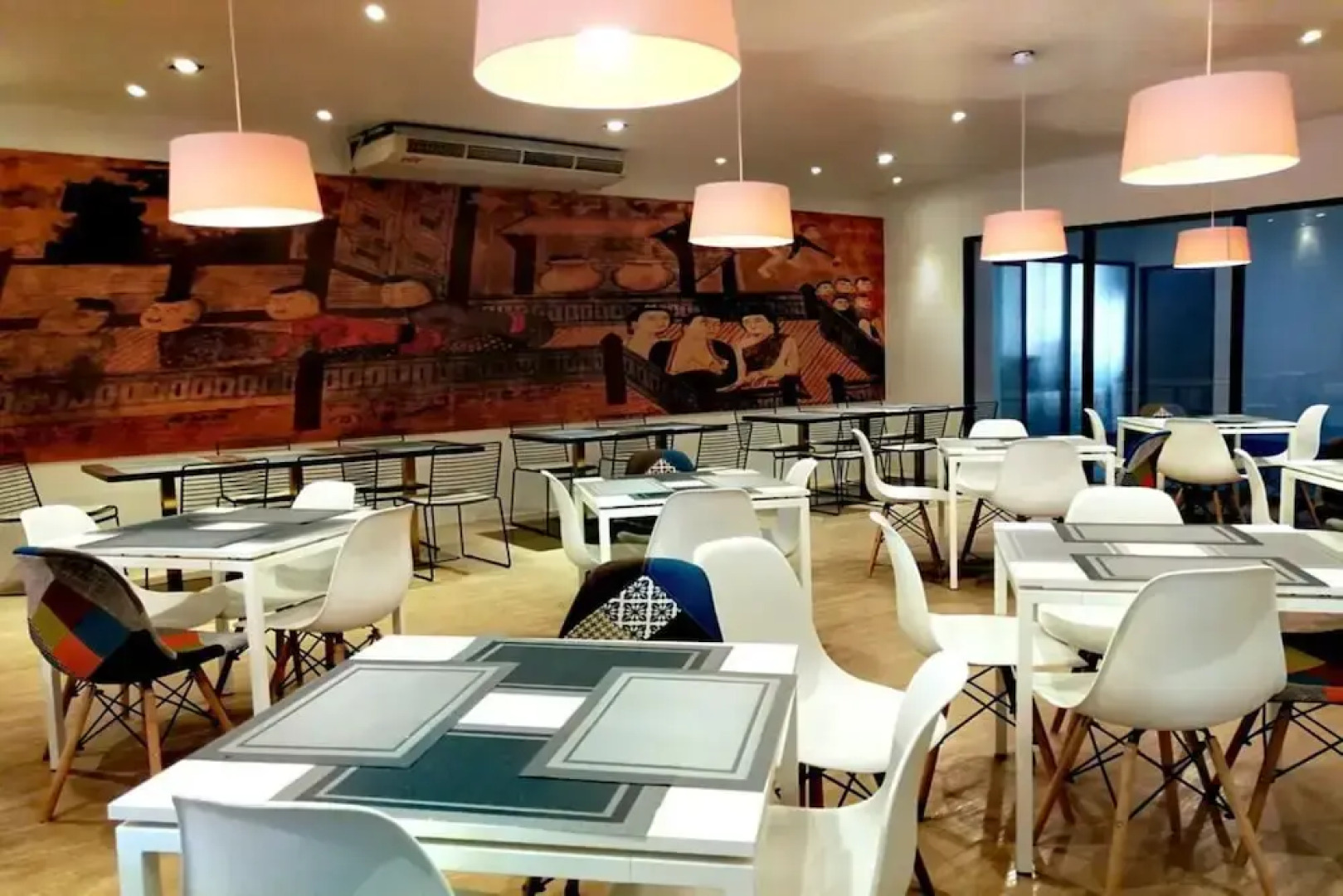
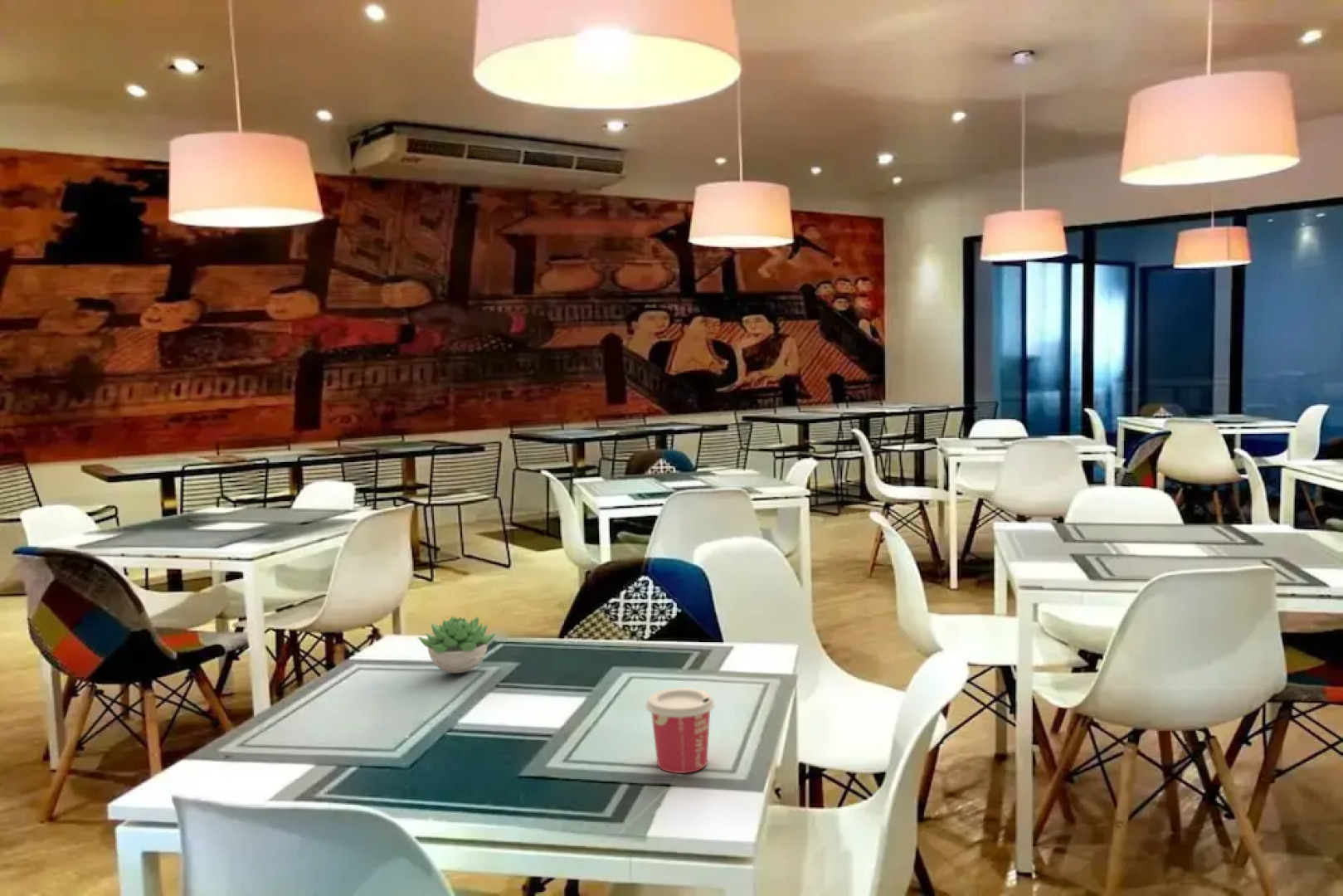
+ cup [645,687,716,774]
+ succulent plant [416,616,498,674]
